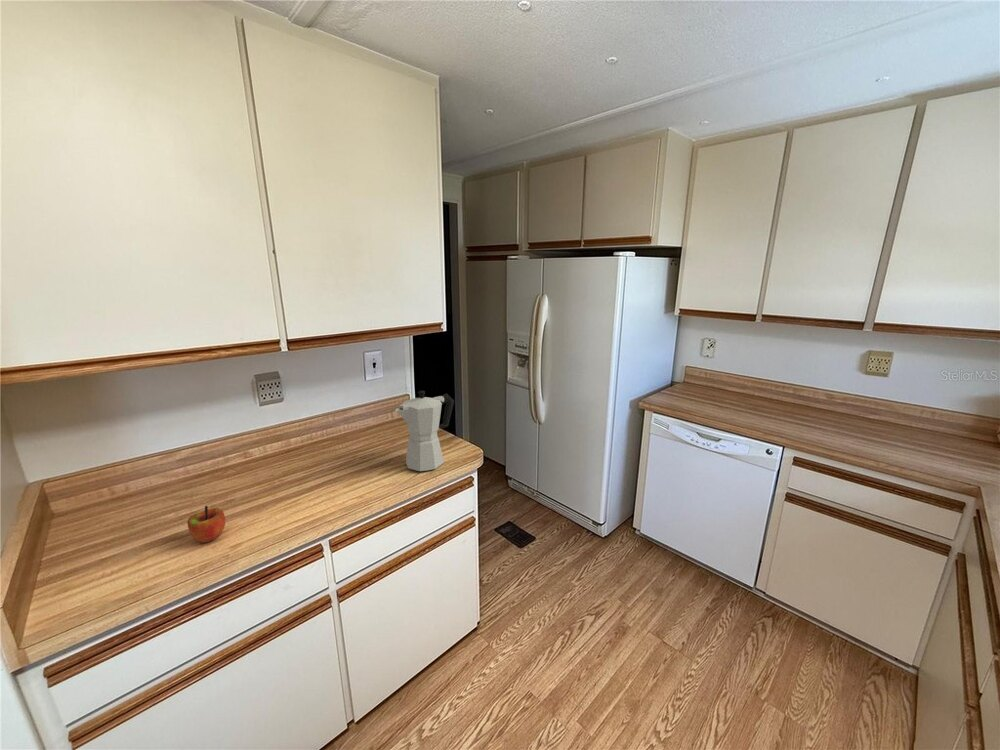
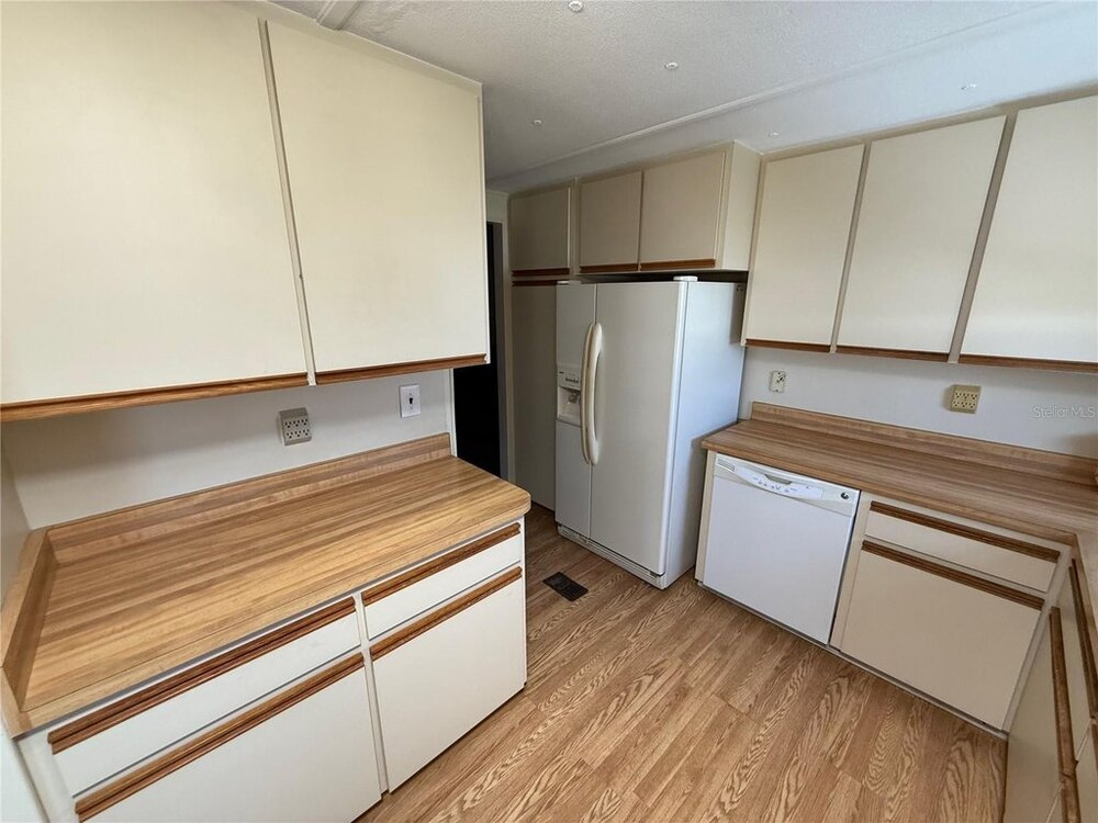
- moka pot [394,390,455,472]
- apple [186,505,226,544]
